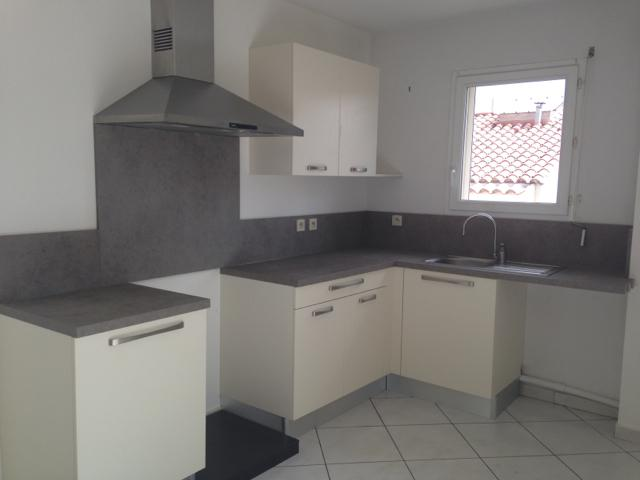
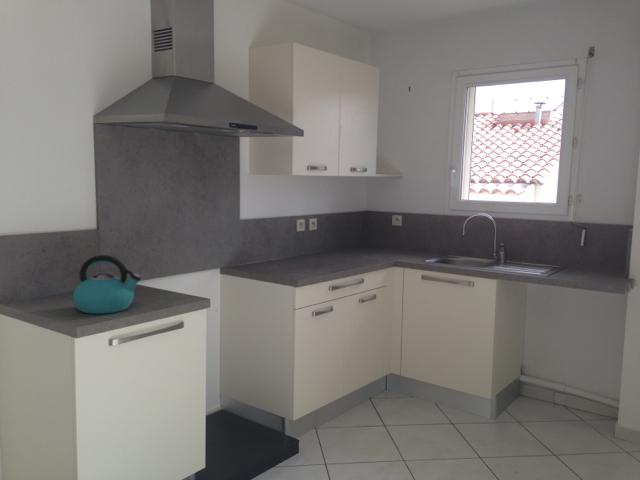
+ kettle [72,254,142,315]
